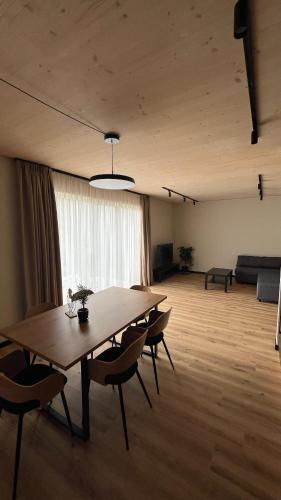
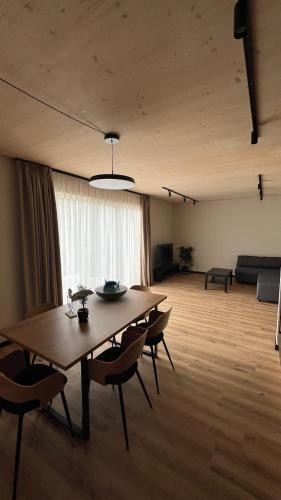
+ decorative bowl [94,278,128,301]
